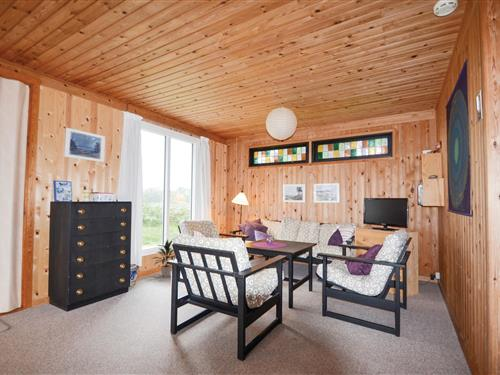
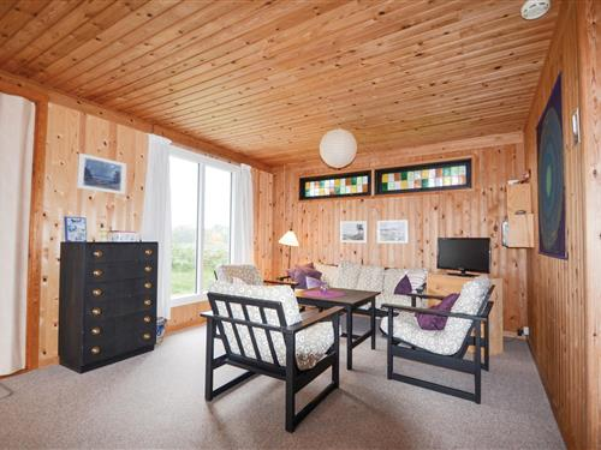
- indoor plant [151,239,176,278]
